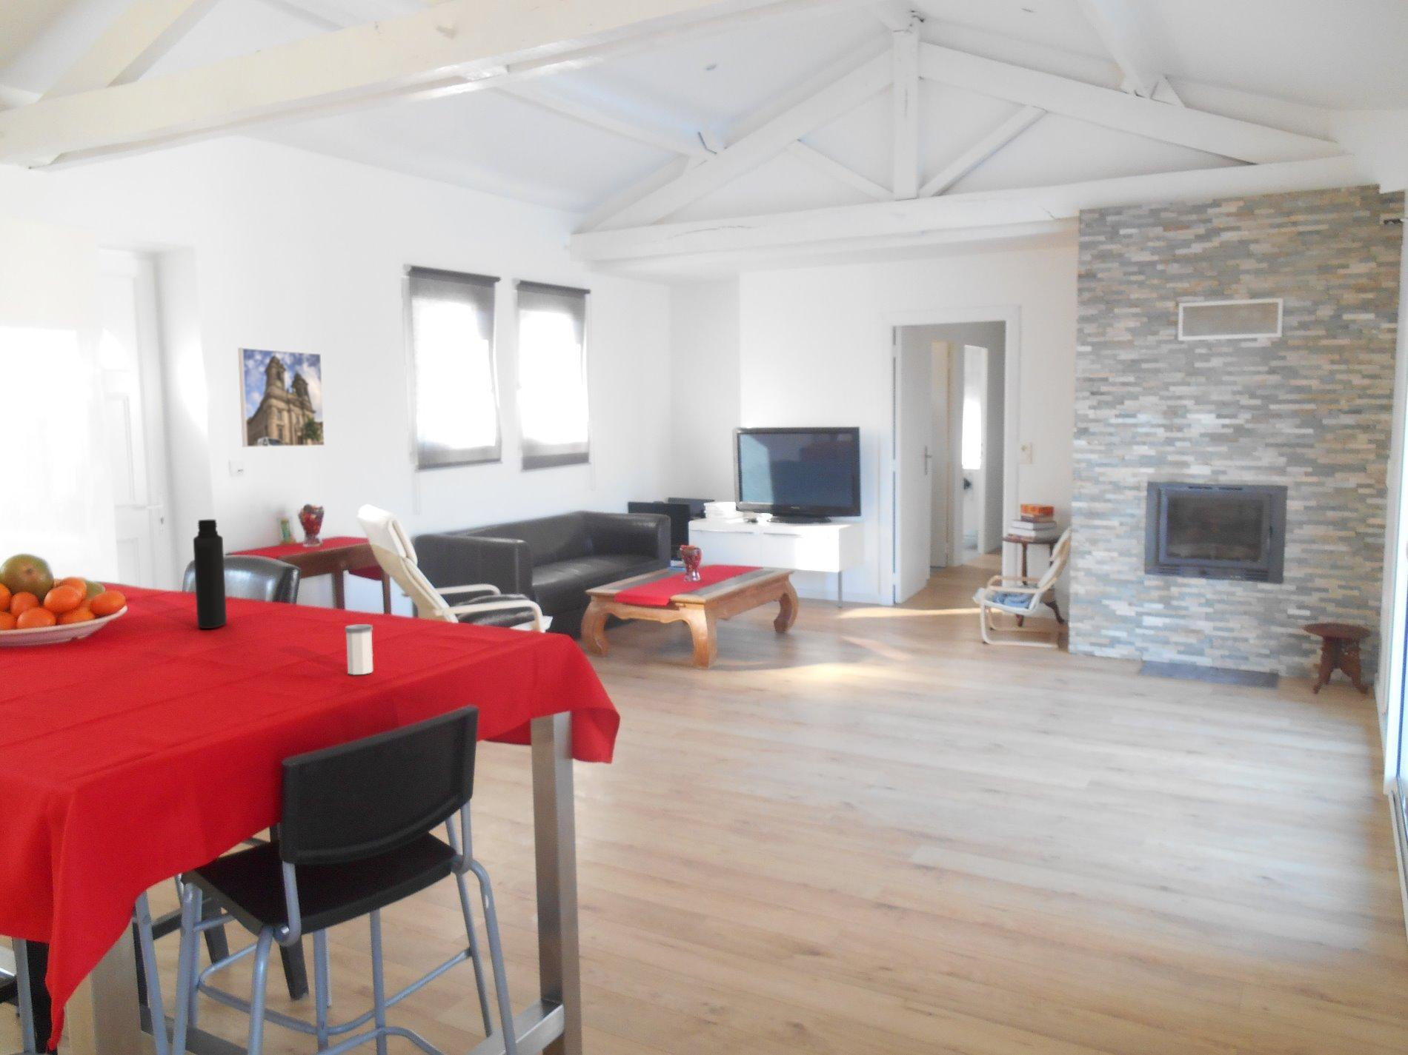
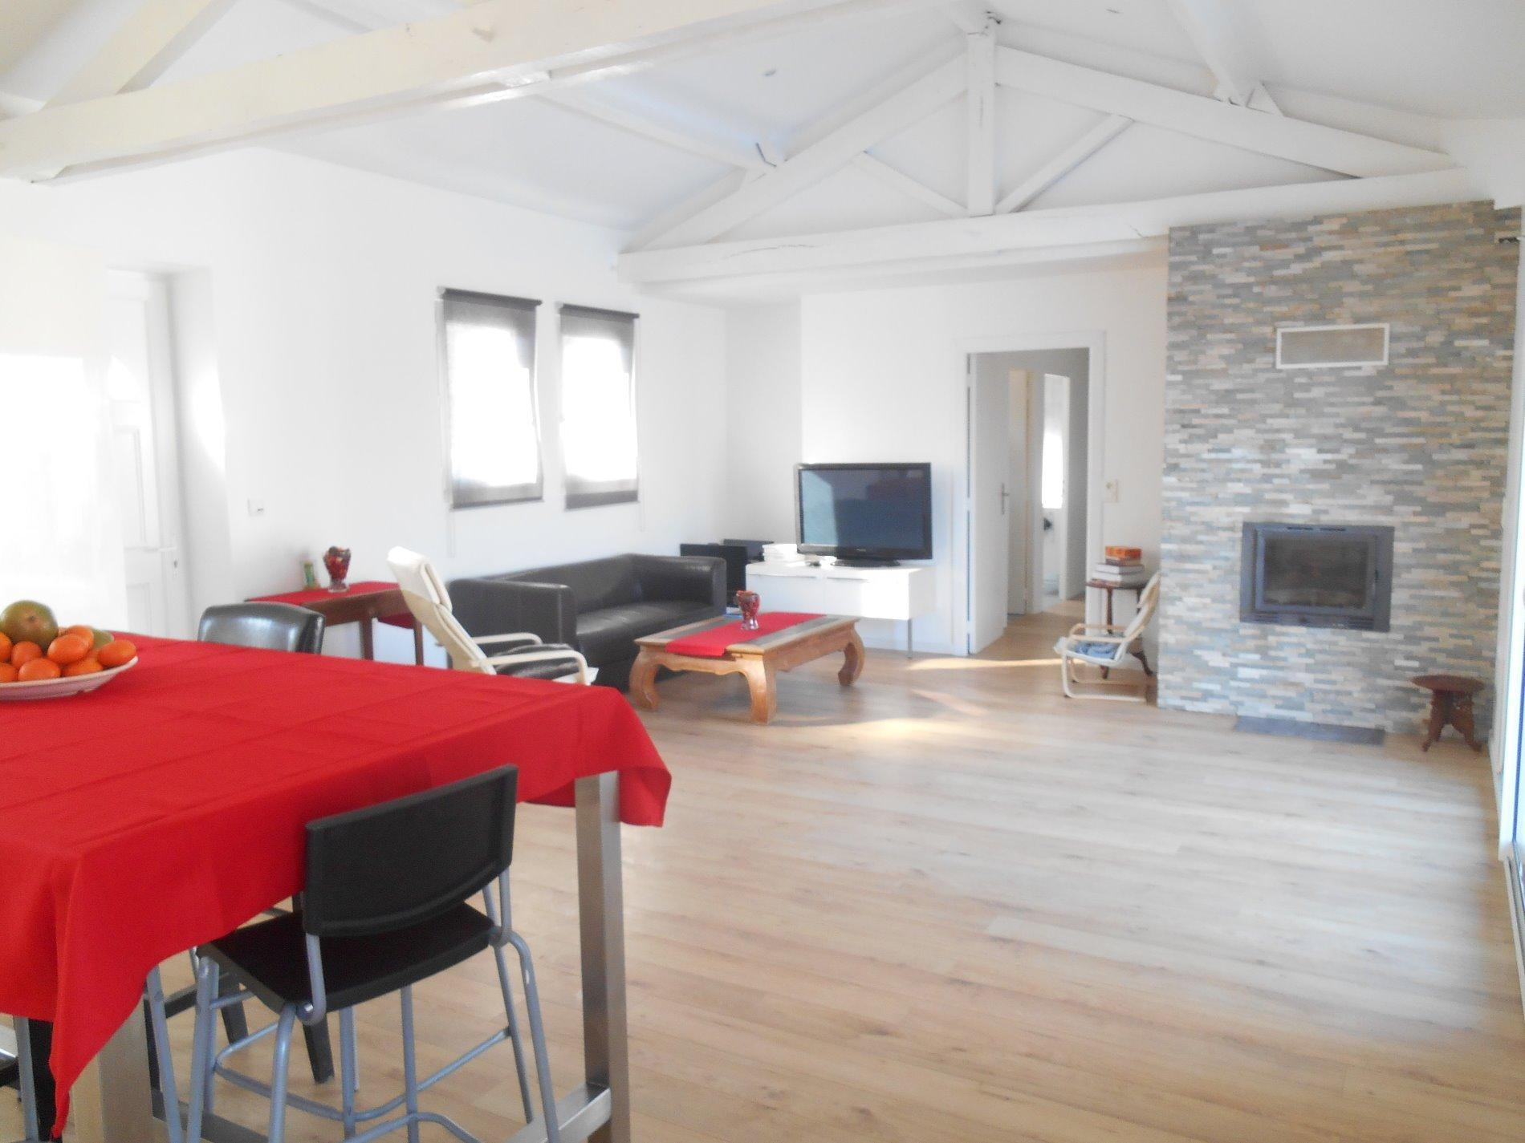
- salt shaker [344,624,374,675]
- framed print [237,347,325,448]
- bottle [193,519,227,629]
